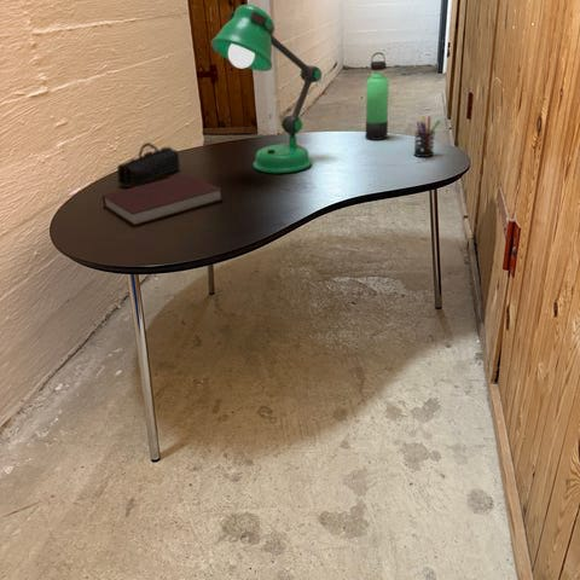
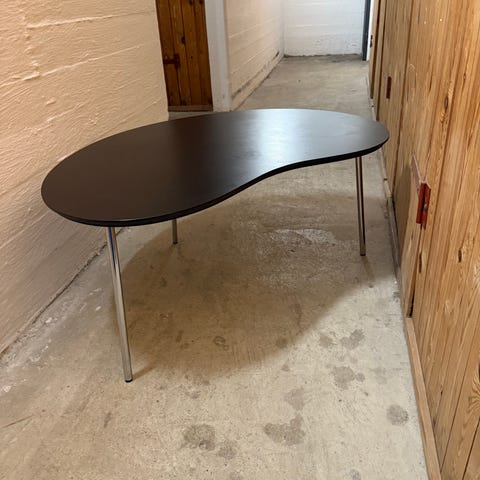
- pen holder [412,115,441,158]
- pencil case [116,141,181,188]
- notebook [102,173,225,227]
- thermos bottle [365,51,390,141]
- desk lamp [210,4,324,174]
